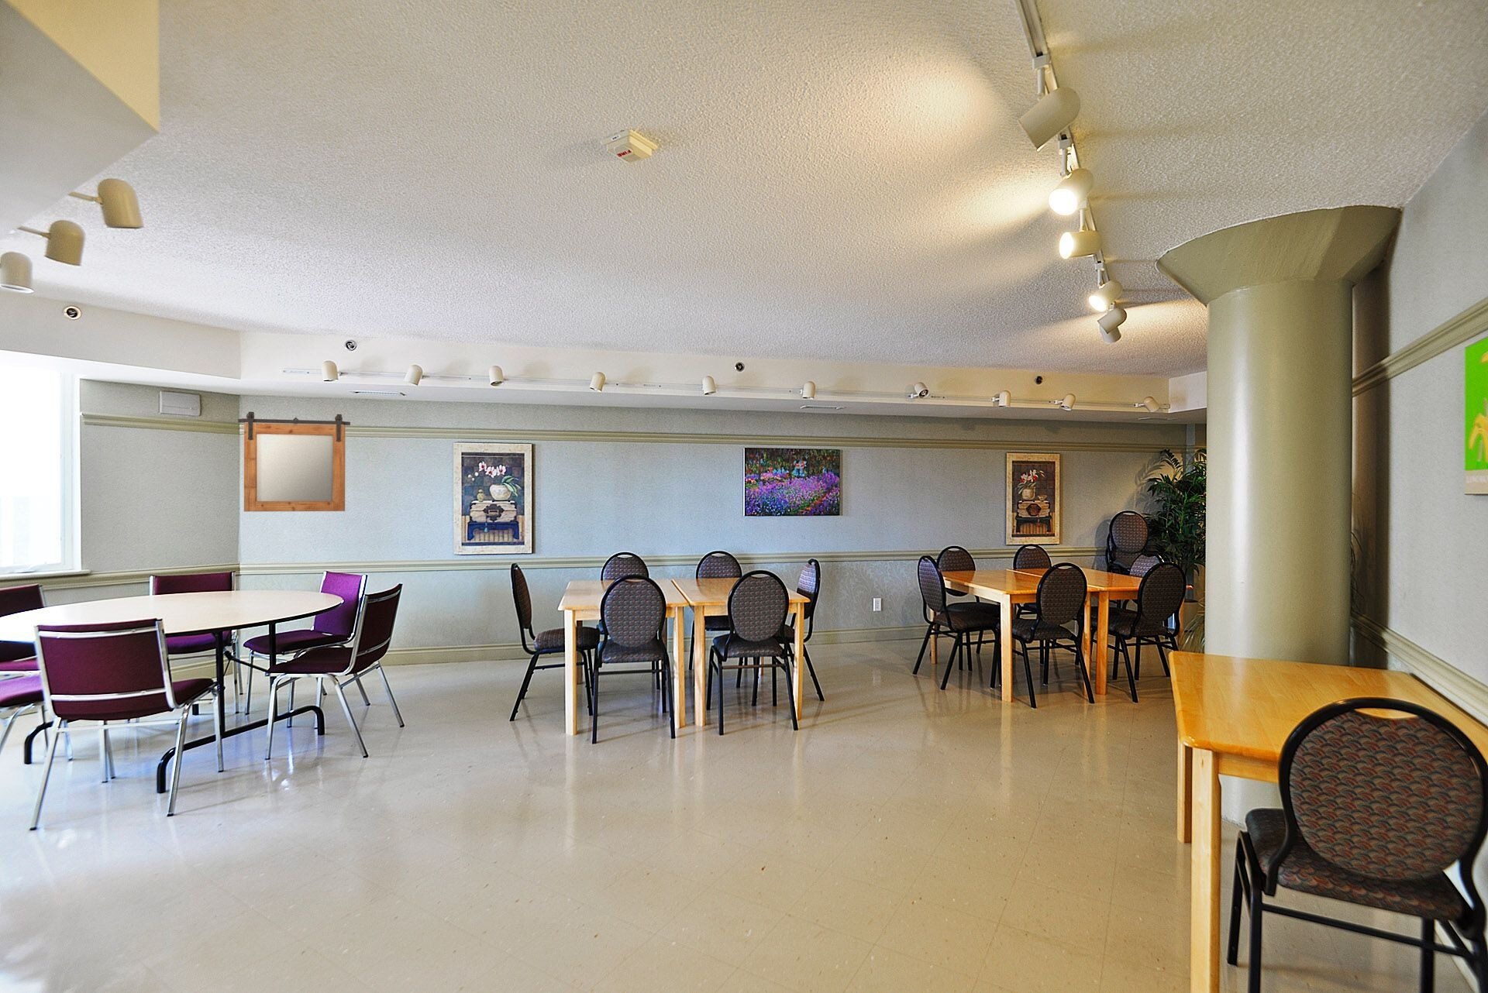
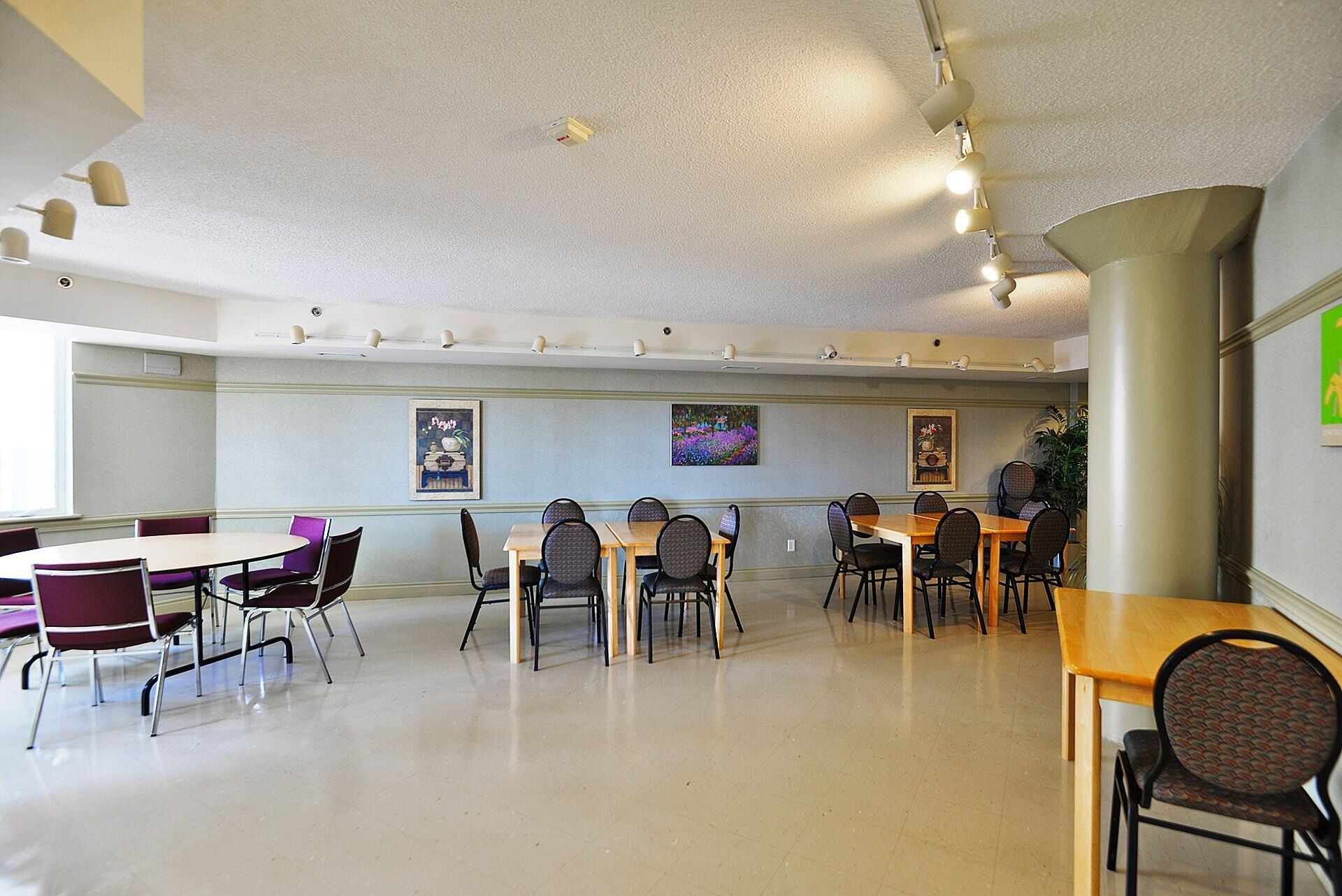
- mirror [237,411,351,512]
